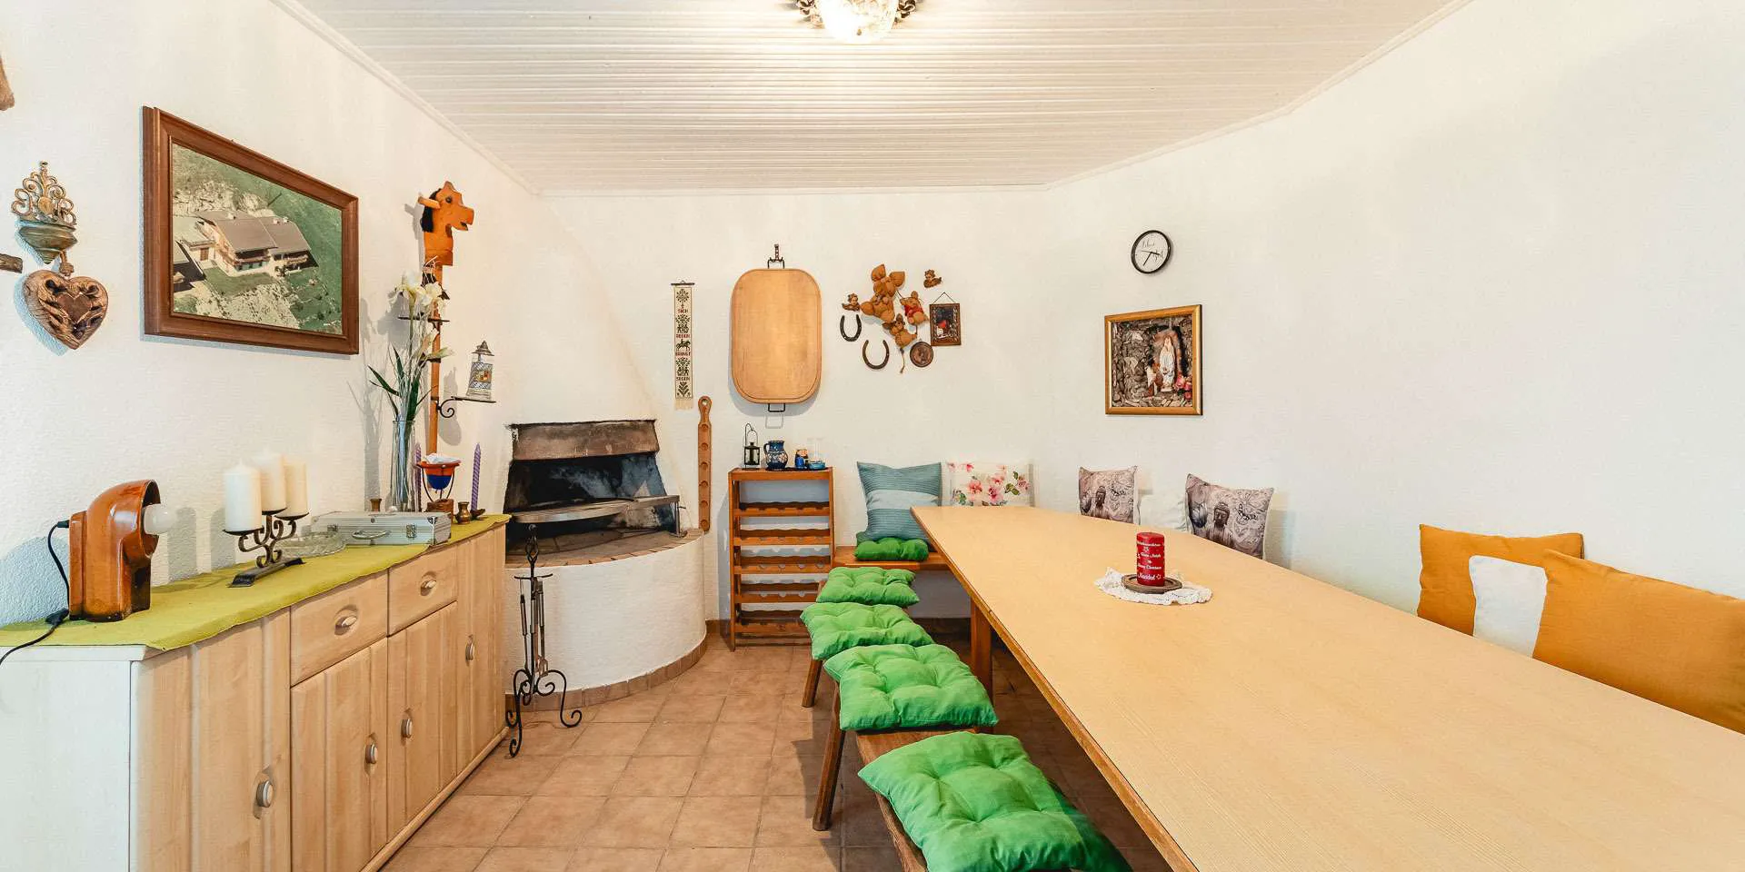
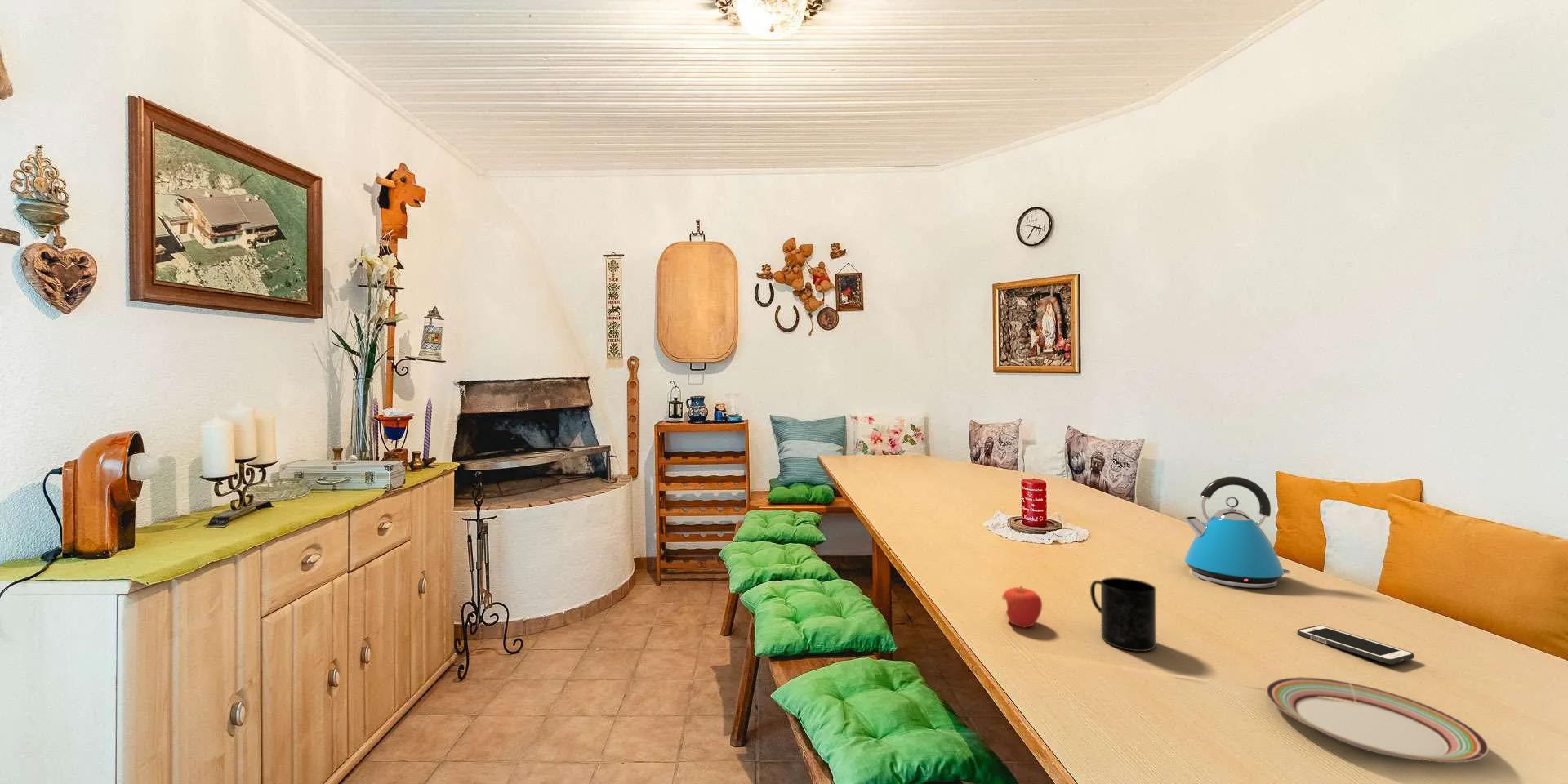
+ kettle [1183,476,1292,589]
+ mug [1089,577,1157,653]
+ apple [1001,585,1043,629]
+ plate [1266,676,1490,763]
+ cell phone [1297,625,1414,665]
